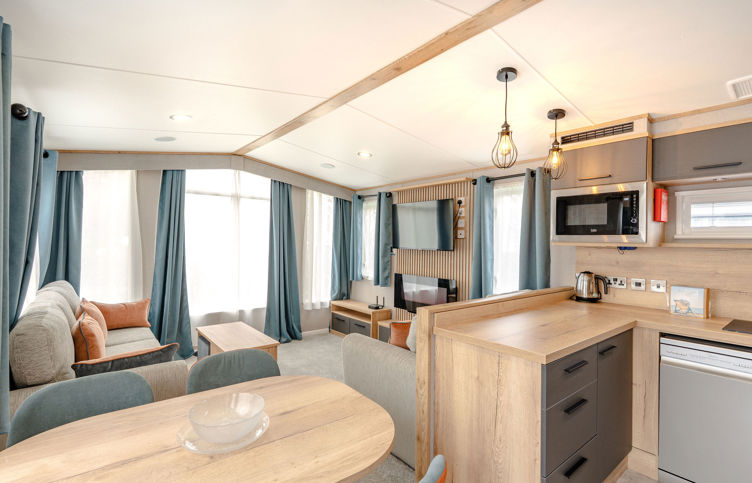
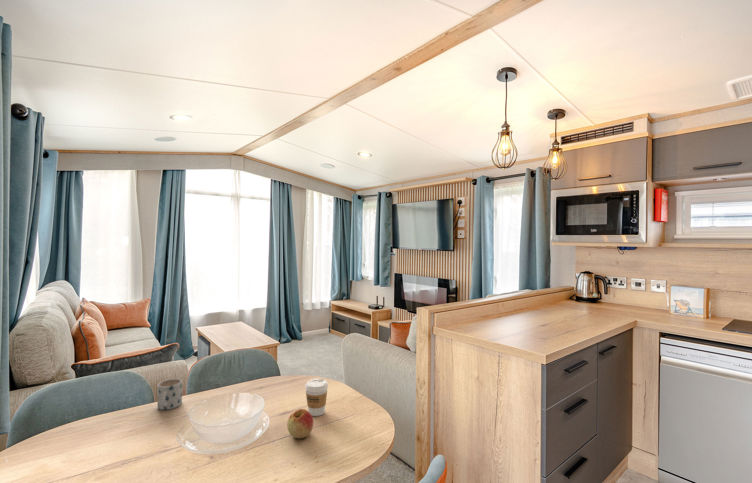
+ coffee cup [304,378,329,417]
+ mug [156,378,183,411]
+ apple [286,408,314,439]
